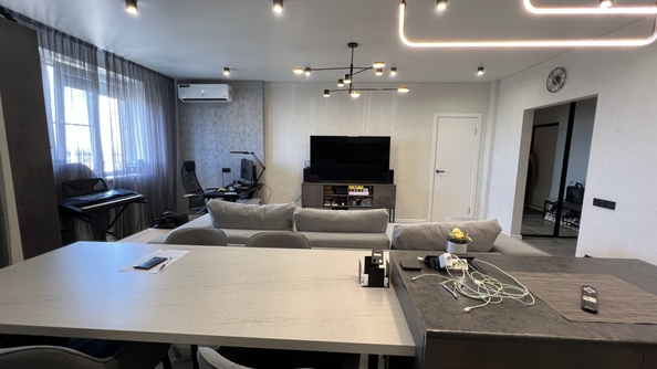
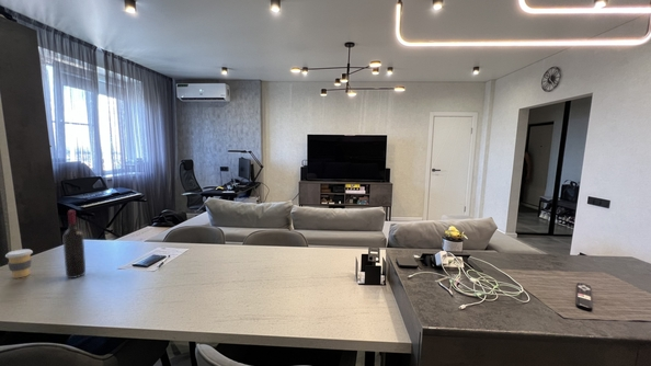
+ coffee cup [4,248,34,279]
+ wine bottle [62,209,87,279]
